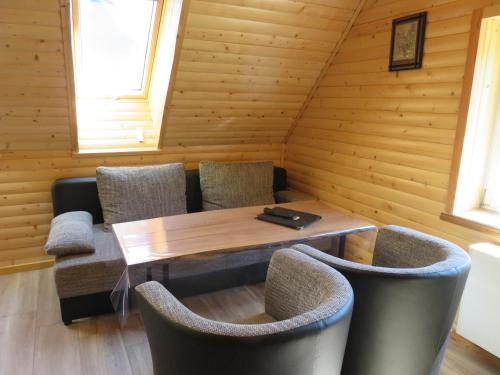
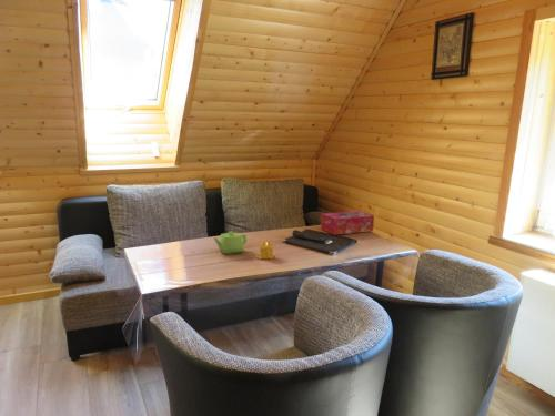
+ teapot [212,231,249,255]
+ candle [255,240,275,261]
+ tissue box [320,210,375,236]
